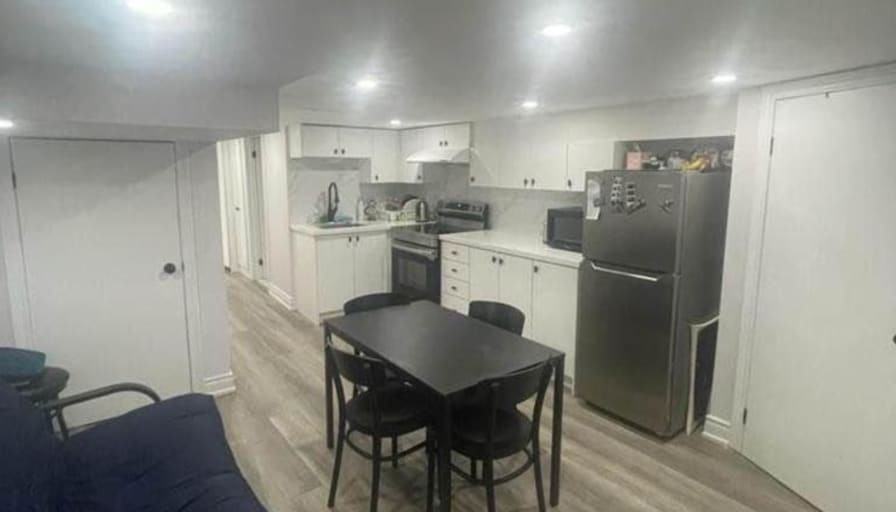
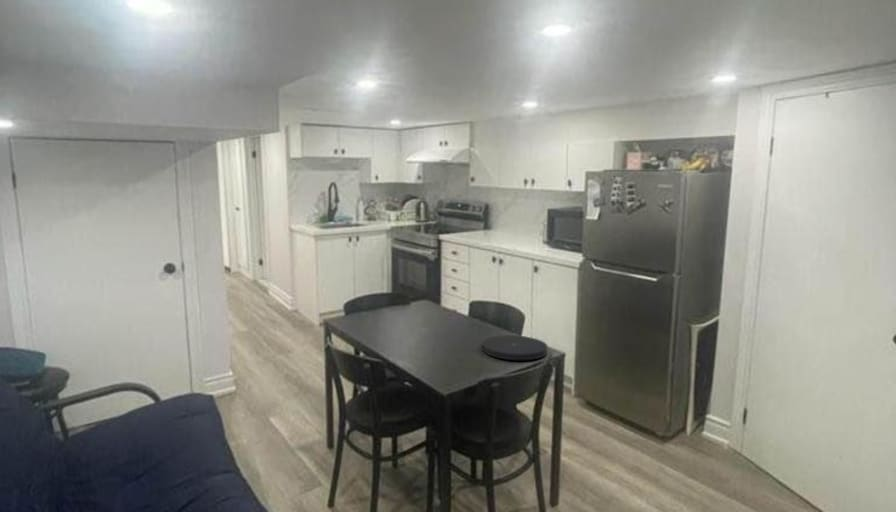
+ plate [481,334,548,361]
